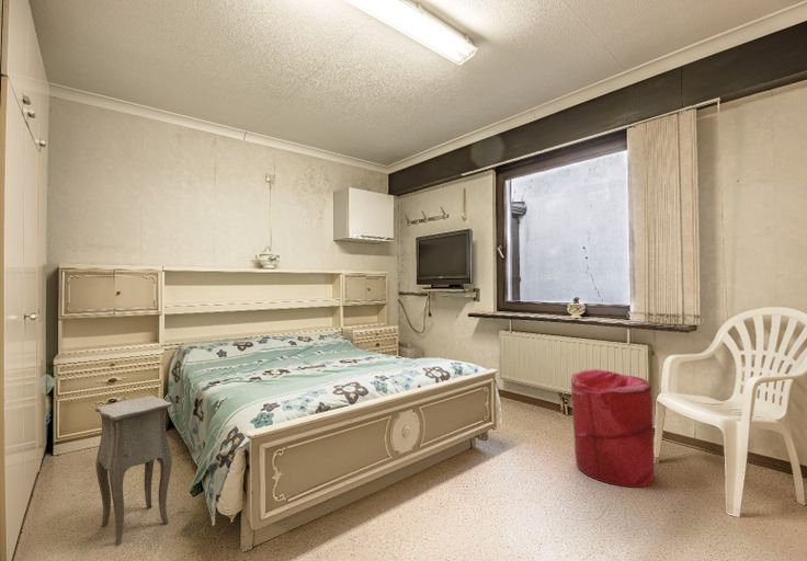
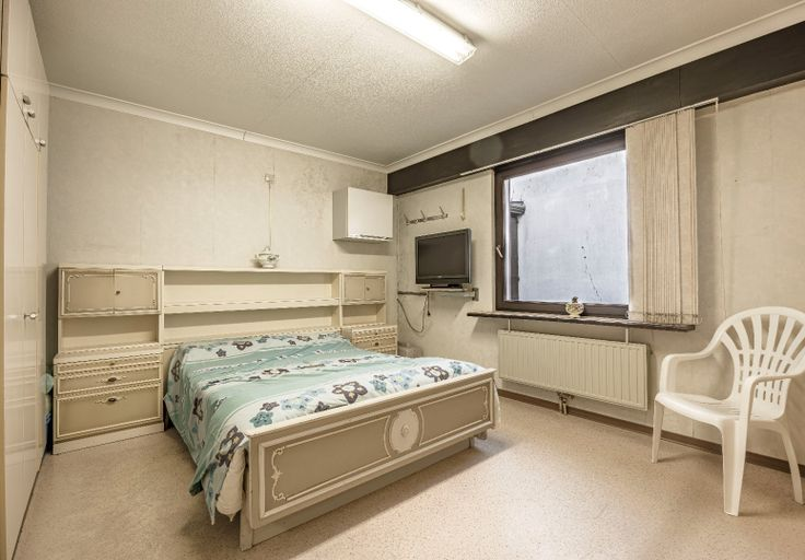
- laundry hamper [570,368,655,489]
- side table [94,394,187,547]
